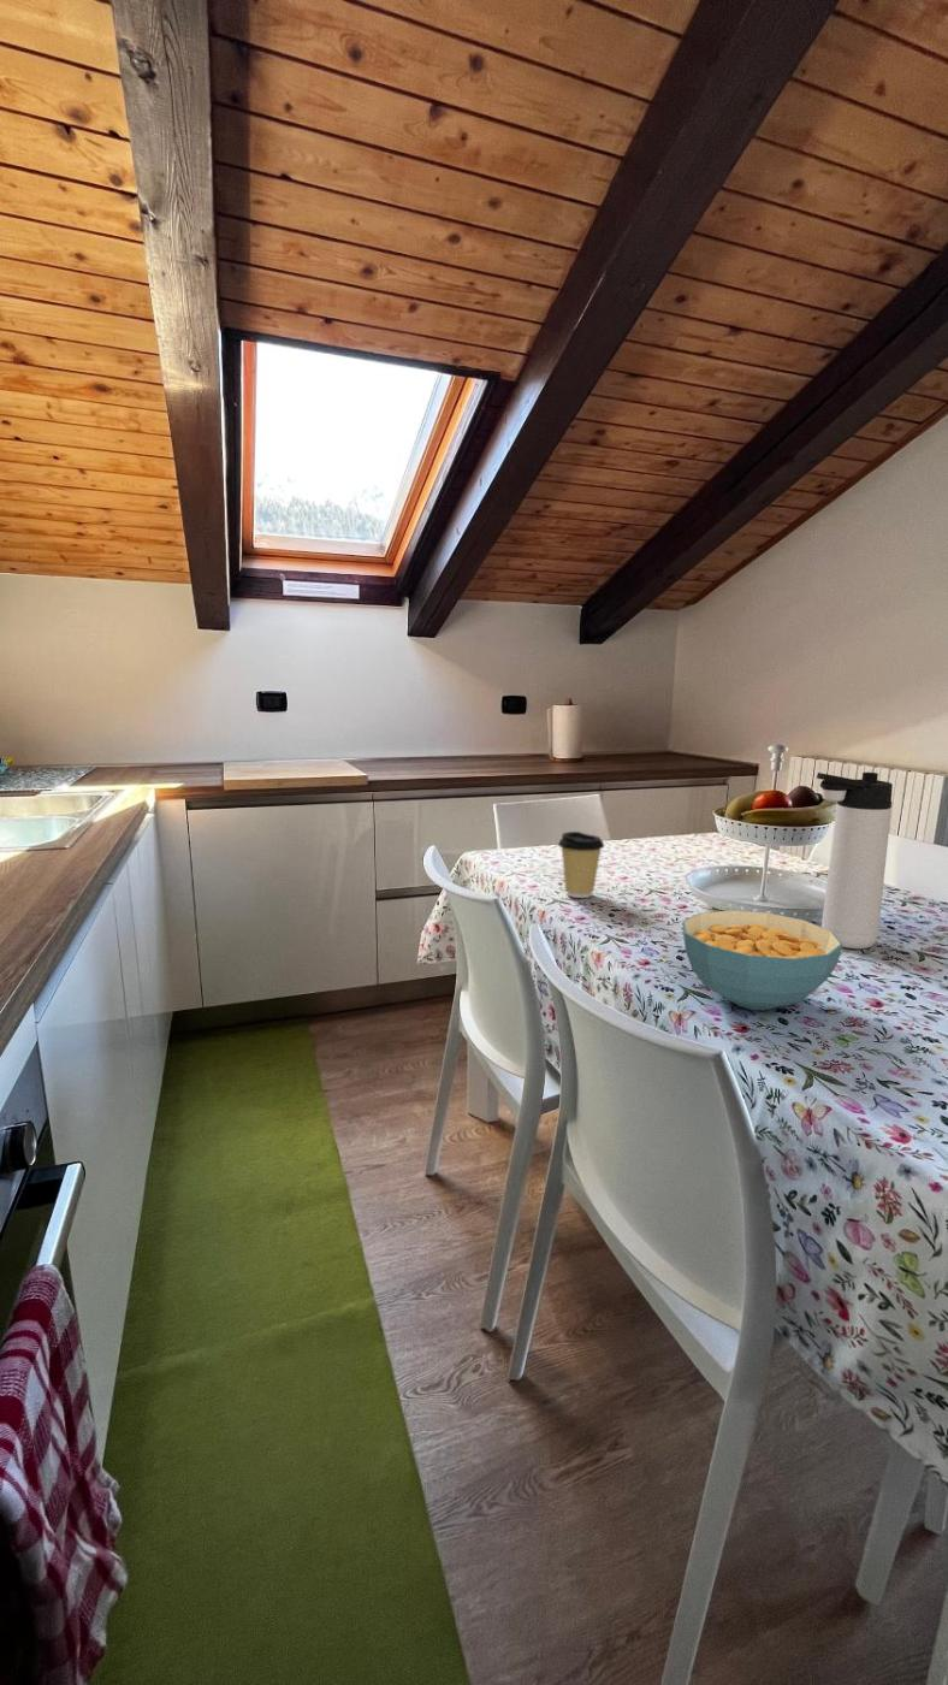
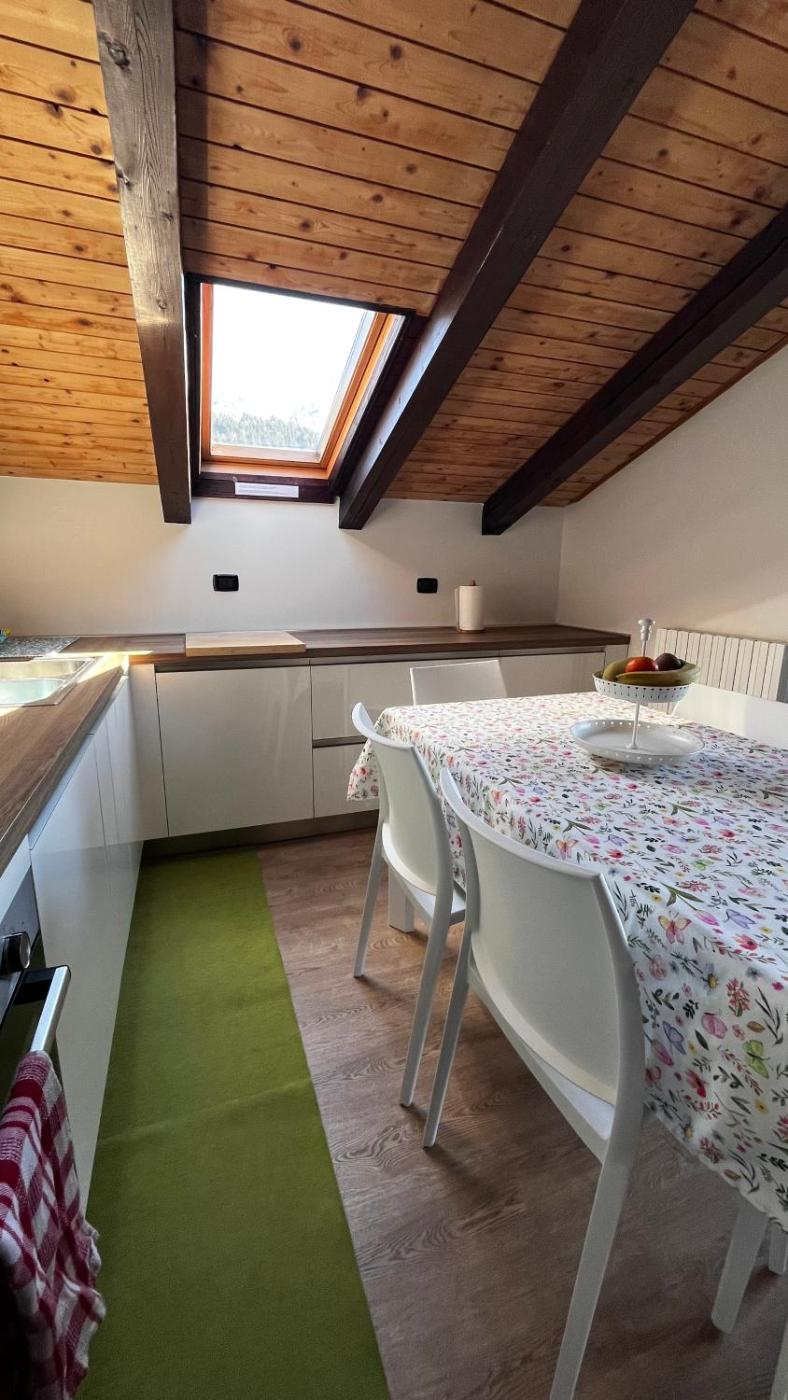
- cereal bowl [681,909,843,1011]
- coffee cup [557,830,605,899]
- thermos bottle [816,771,894,950]
